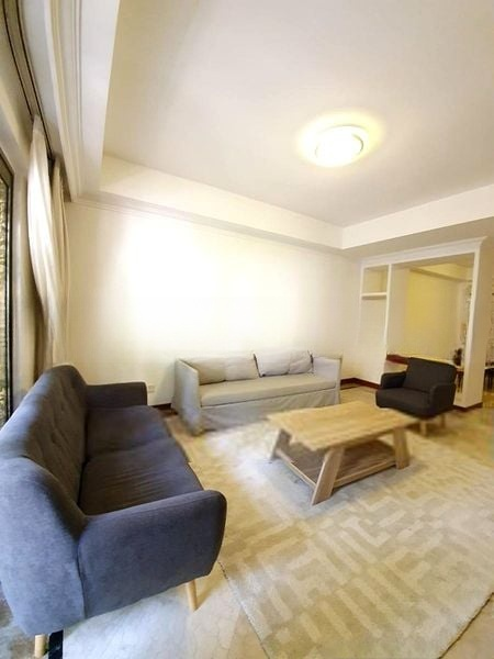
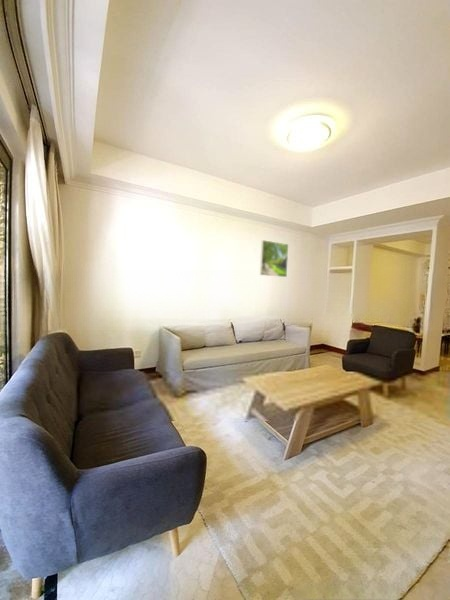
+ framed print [259,239,289,278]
